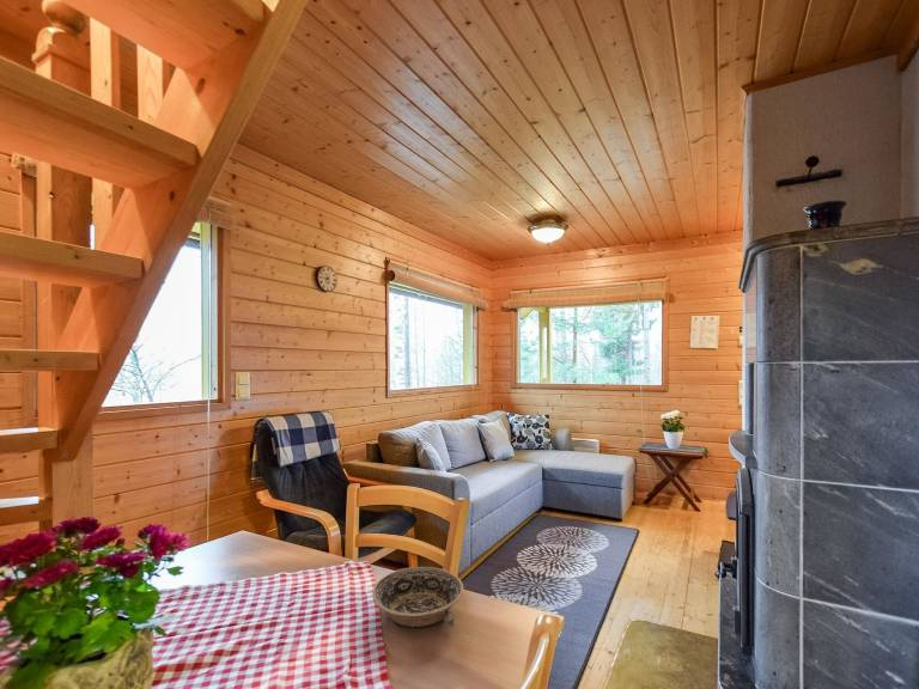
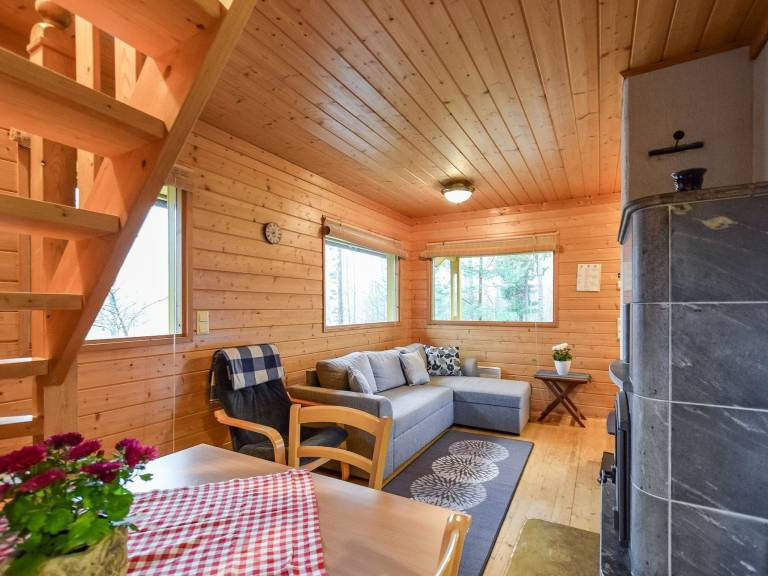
- bowl [371,566,464,628]
